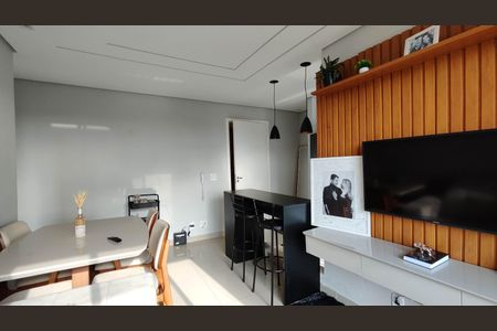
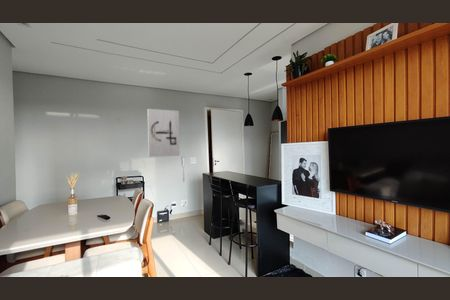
+ wall art [147,108,181,158]
